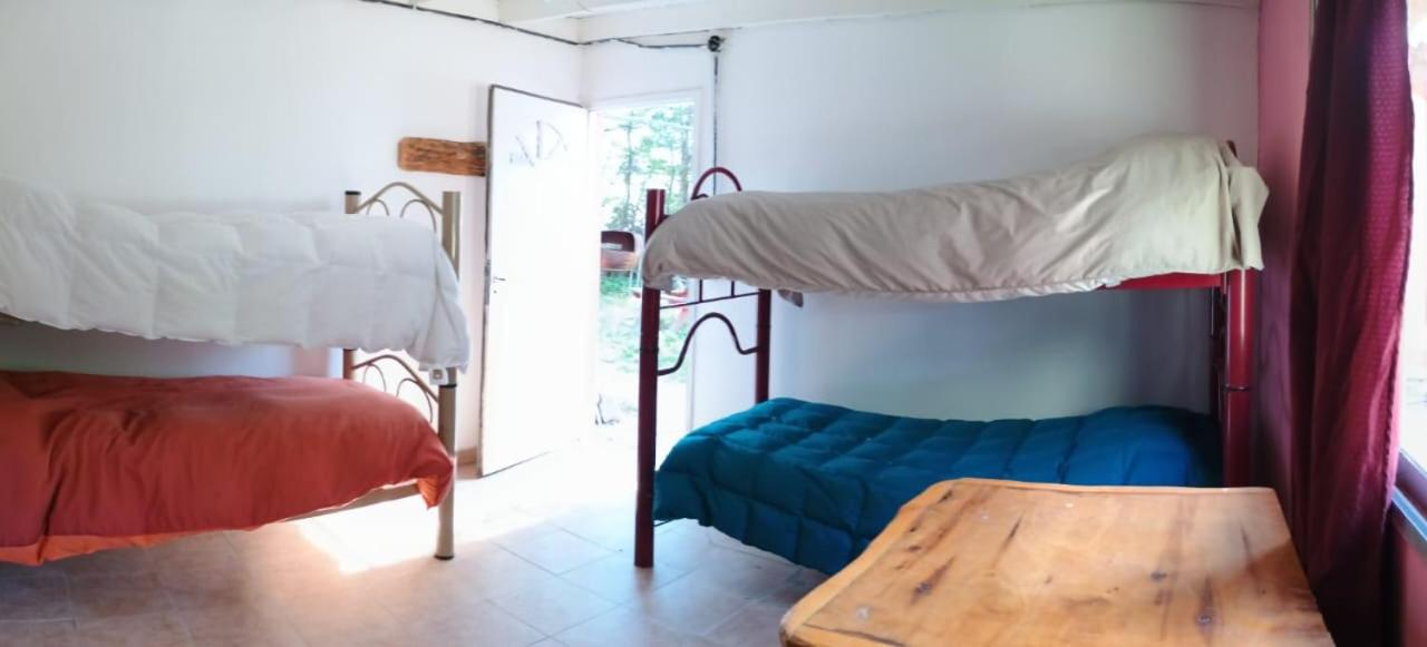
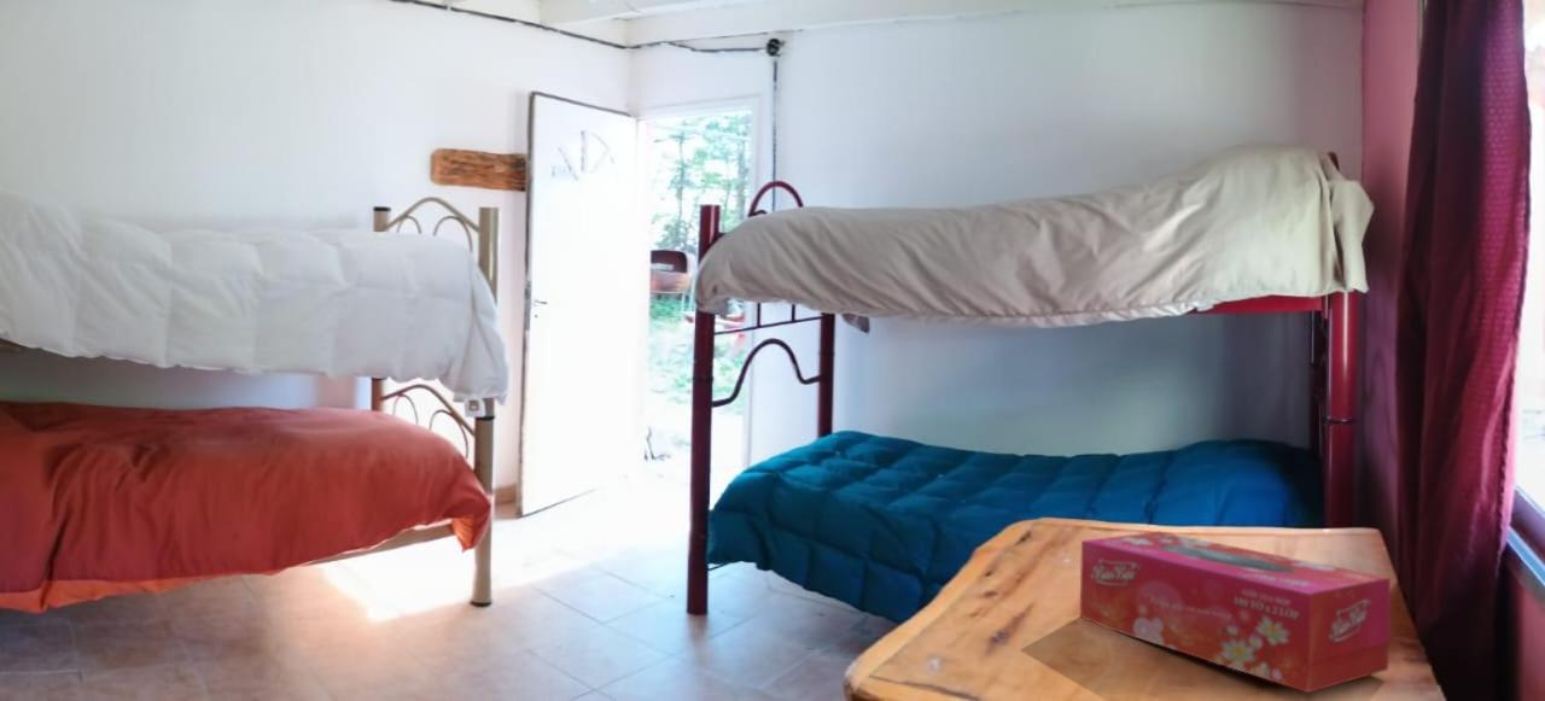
+ tissue box [1079,531,1392,694]
